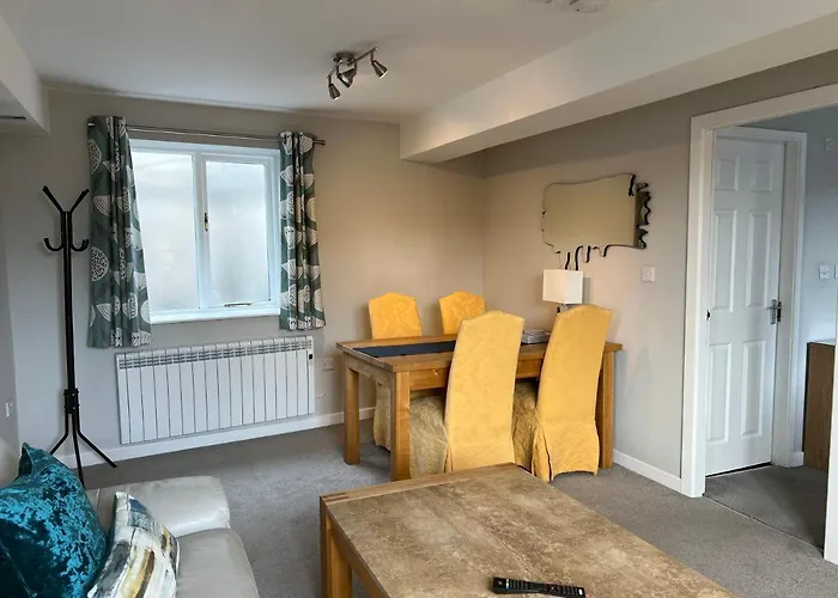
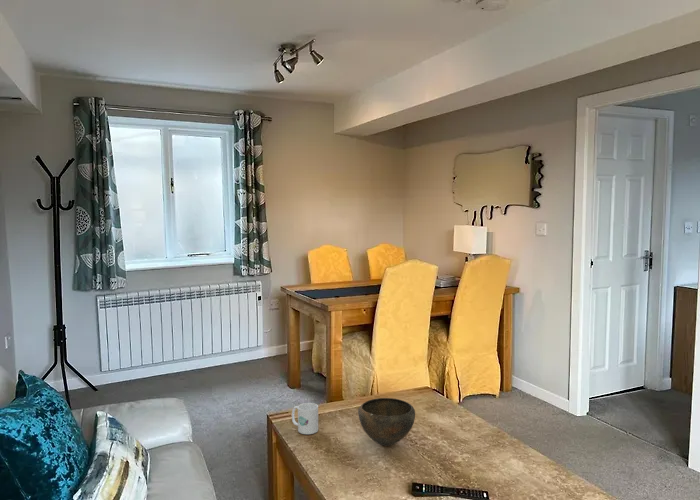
+ bowl [357,397,416,447]
+ mug [291,402,319,435]
